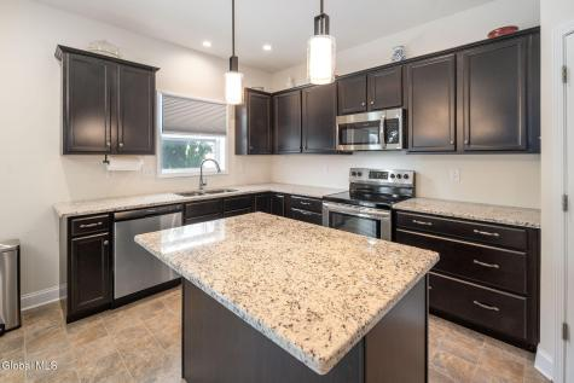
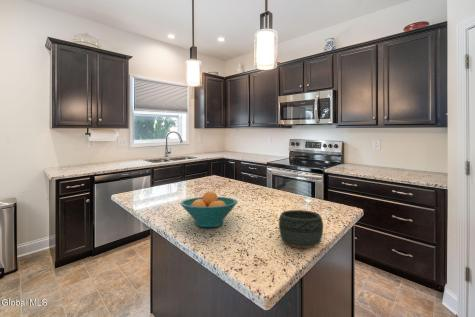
+ bowl [278,209,324,249]
+ fruit bowl [179,190,239,228]
